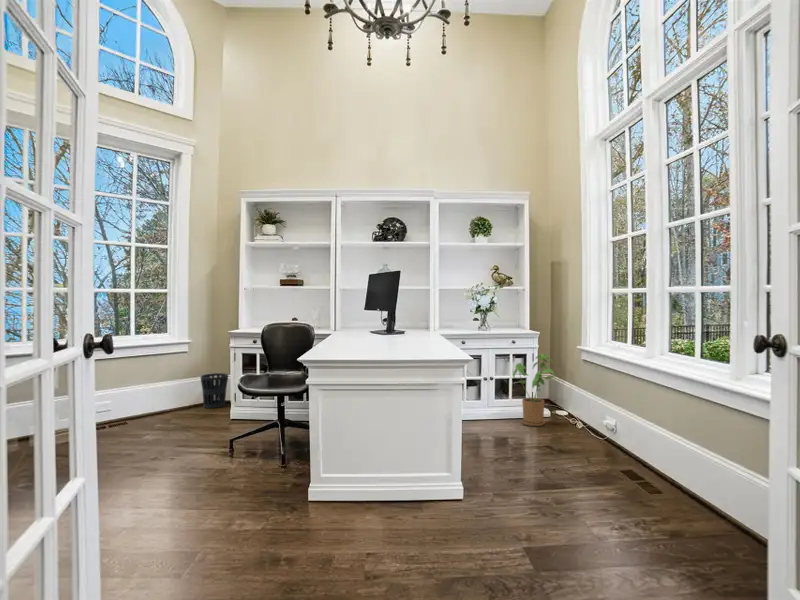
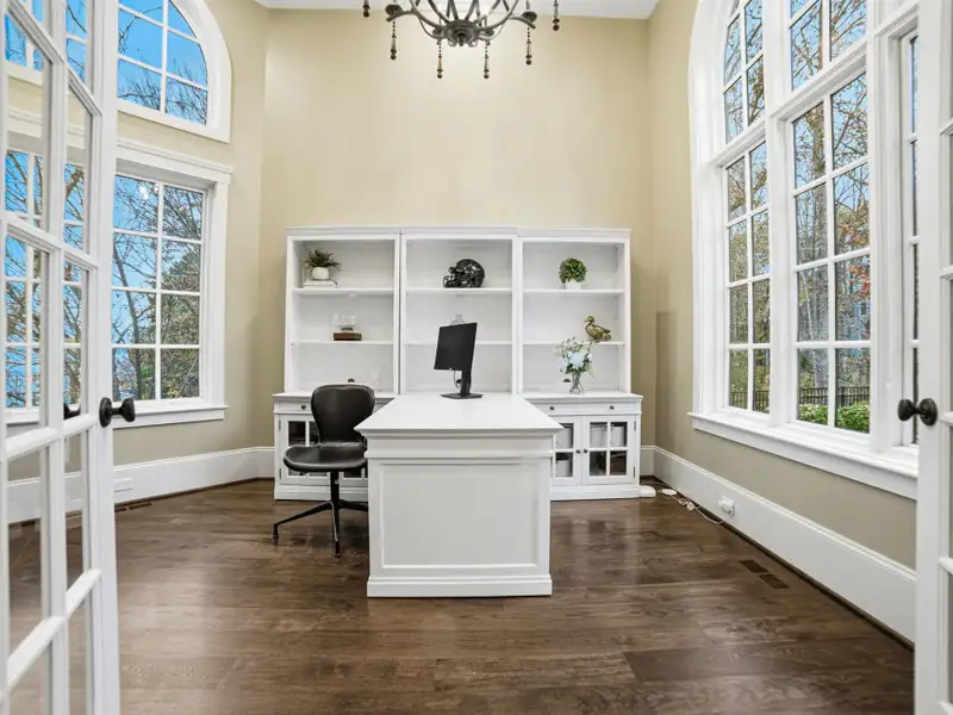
- wastebasket [200,372,229,409]
- house plant [512,352,557,427]
